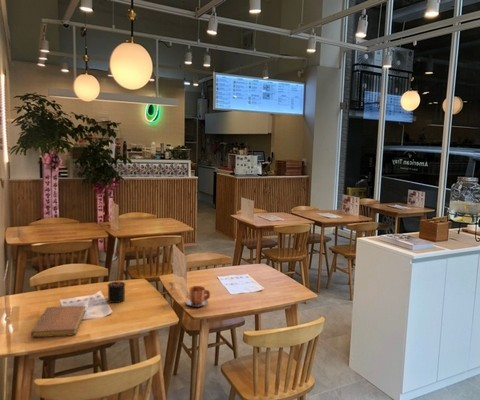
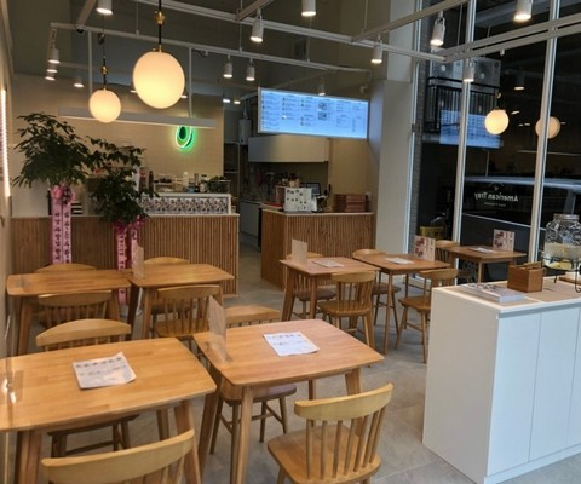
- mug [185,285,211,307]
- candle [106,274,126,304]
- notebook [30,305,87,338]
